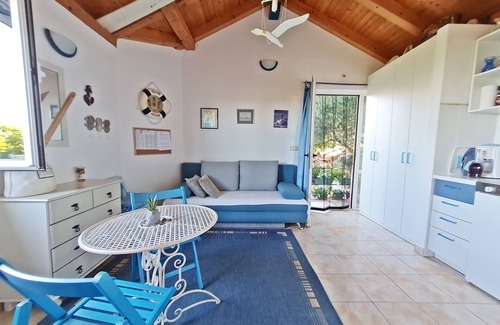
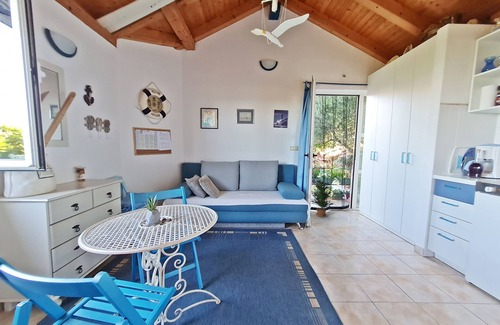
+ potted plant [310,179,335,218]
